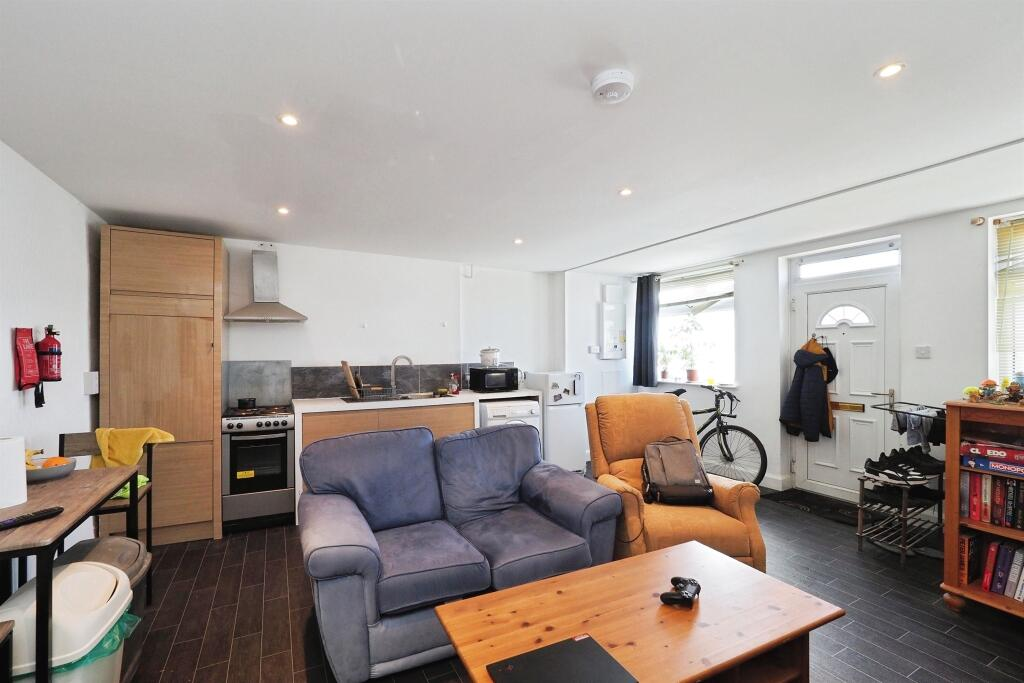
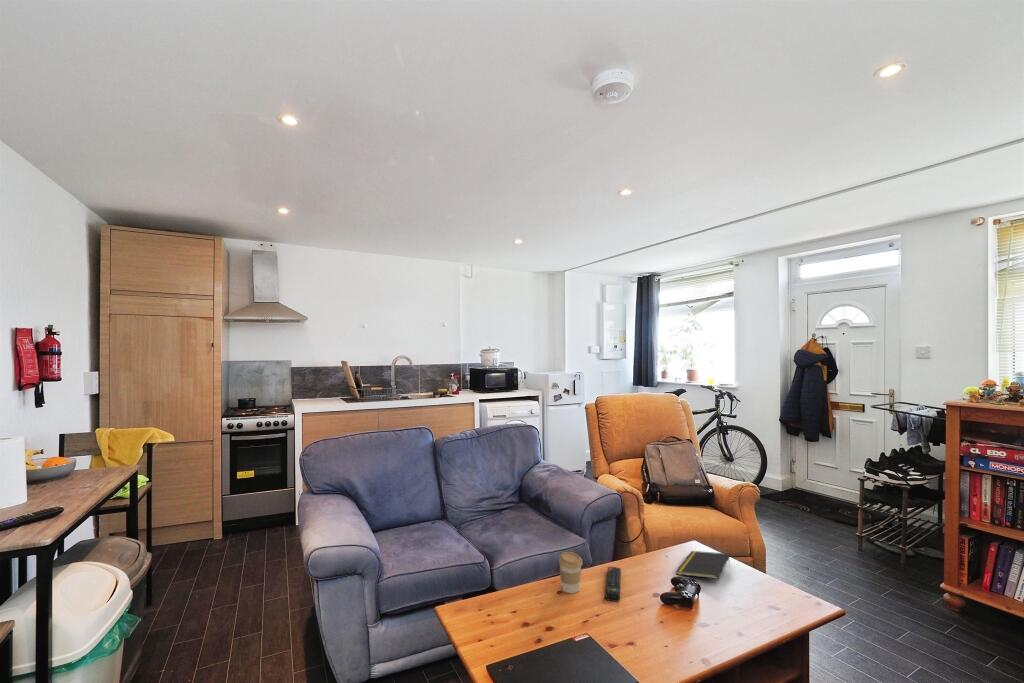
+ coffee cup [558,551,583,594]
+ remote control [604,566,622,603]
+ notepad [675,550,731,580]
